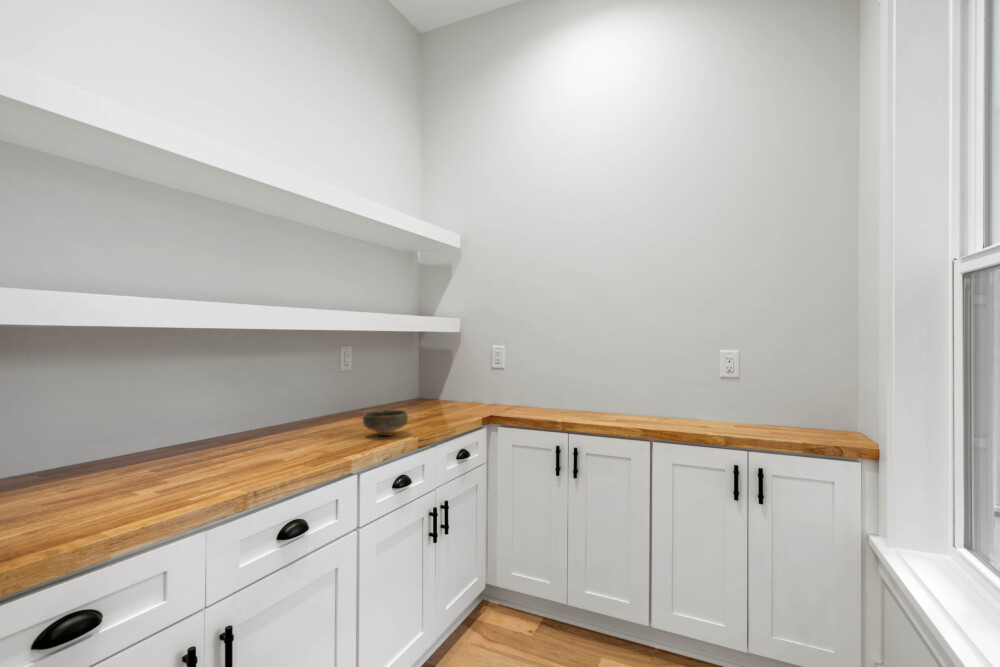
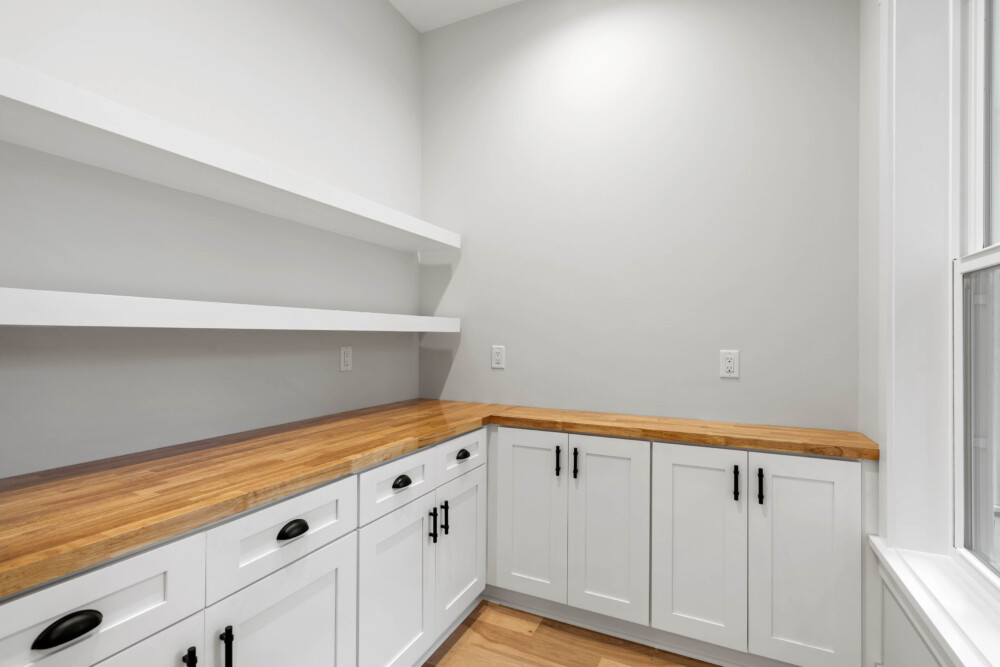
- bowl [362,409,409,437]
